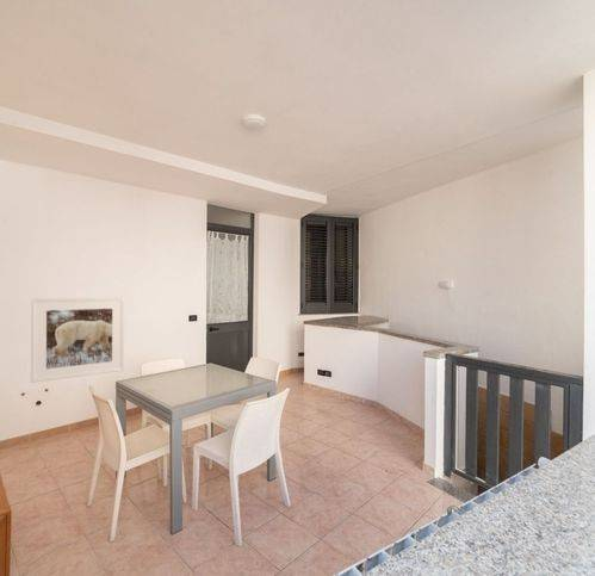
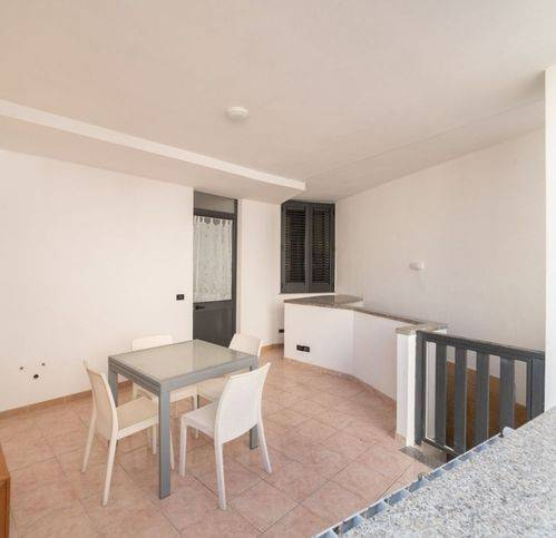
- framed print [30,297,125,384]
